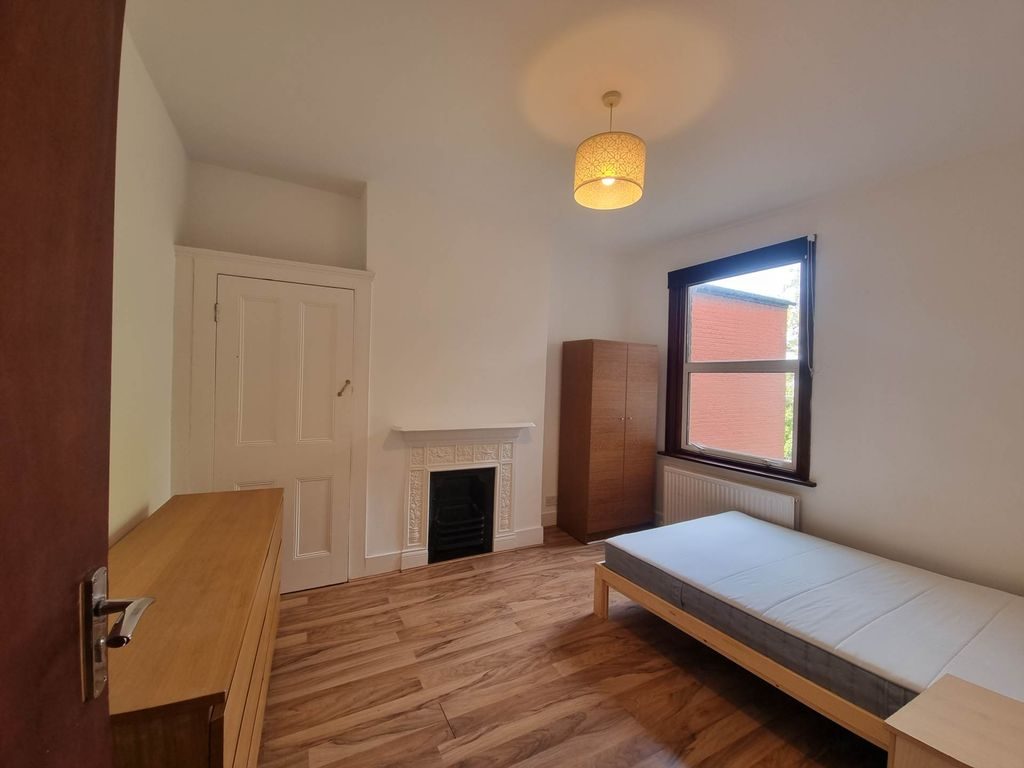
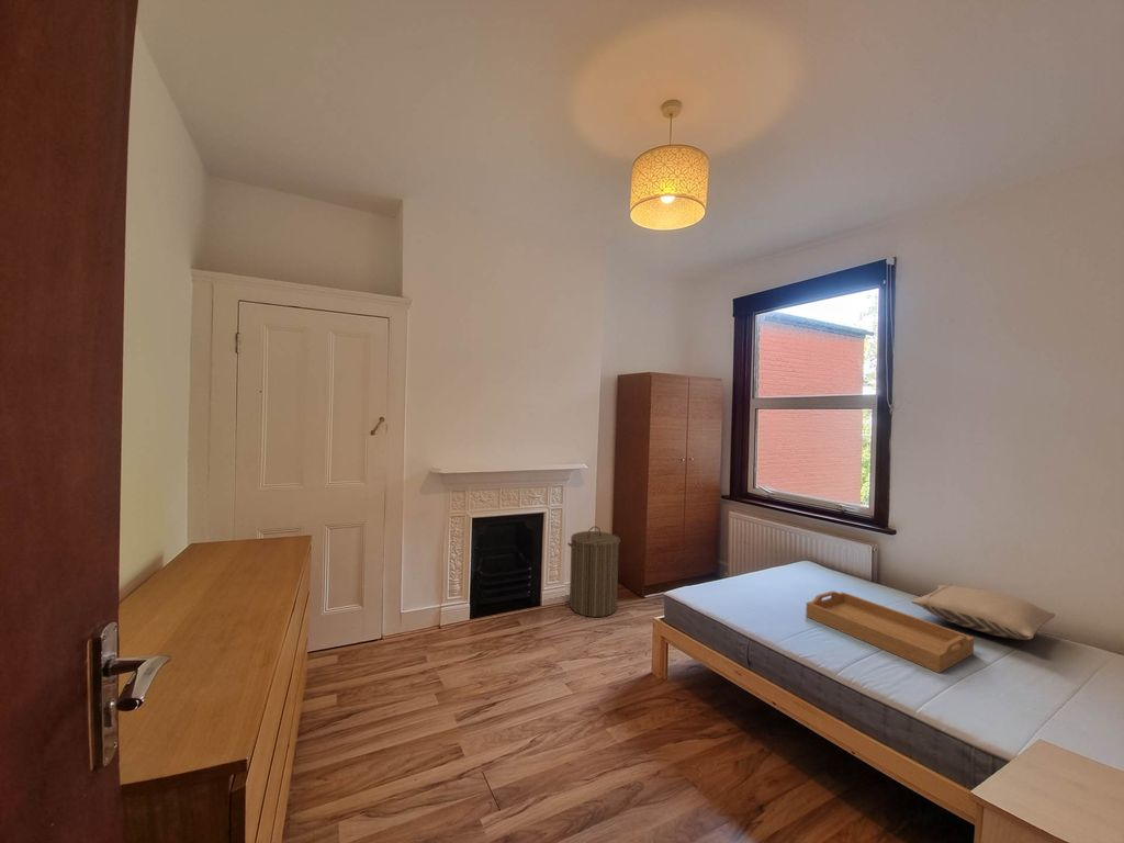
+ serving tray [805,589,975,674]
+ laundry hamper [566,526,621,618]
+ pillow [910,583,1056,641]
